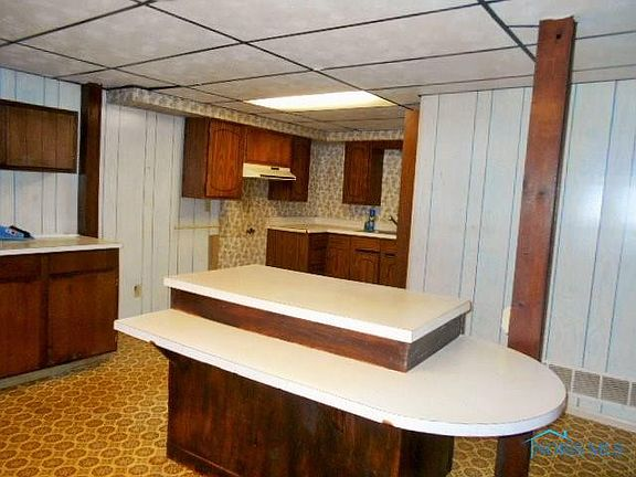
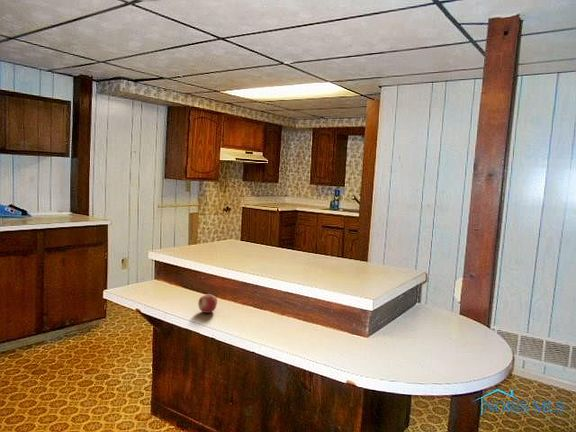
+ fruit [197,293,218,314]
